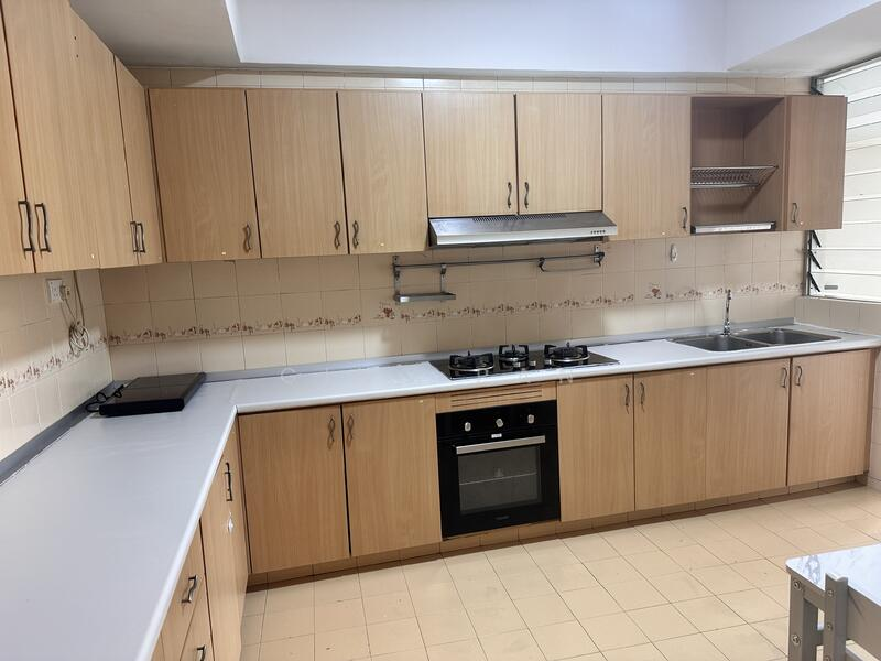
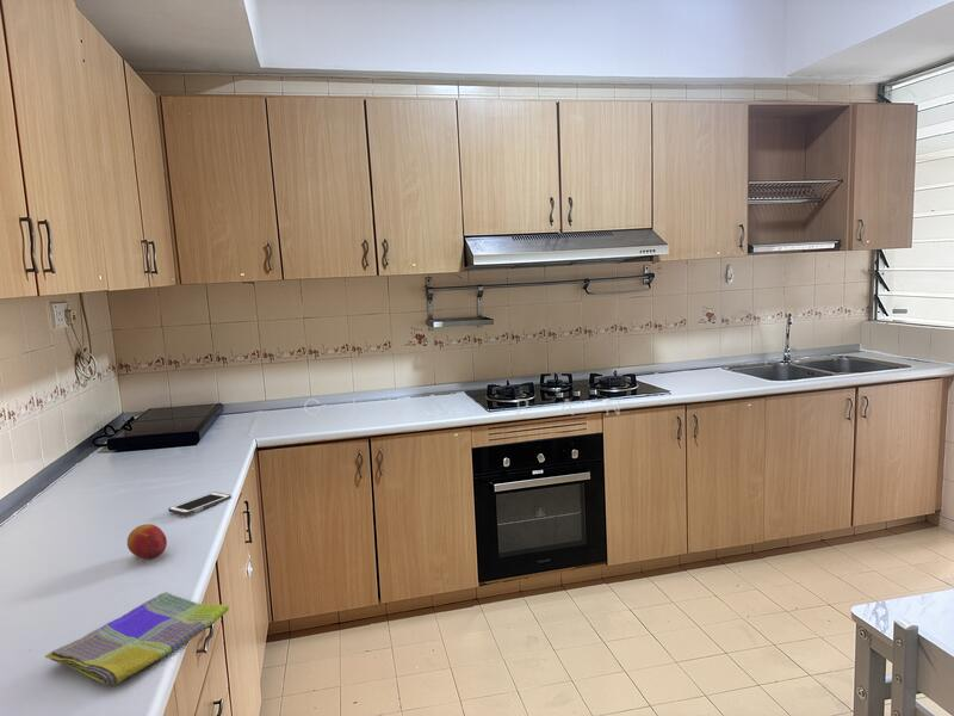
+ fruit [126,523,168,561]
+ cell phone [167,490,233,517]
+ dish towel [44,591,230,687]
